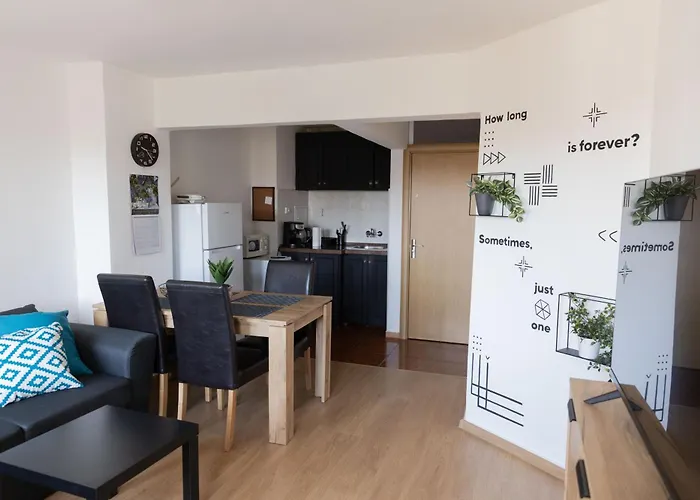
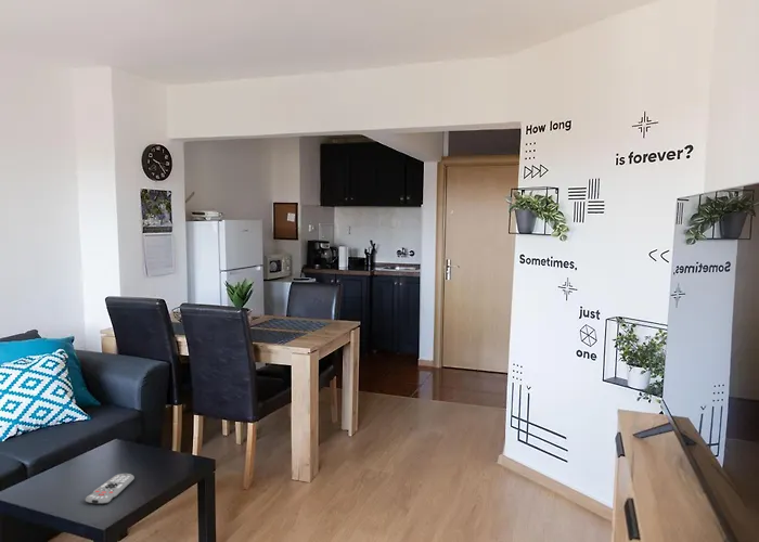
+ remote control [85,473,136,505]
